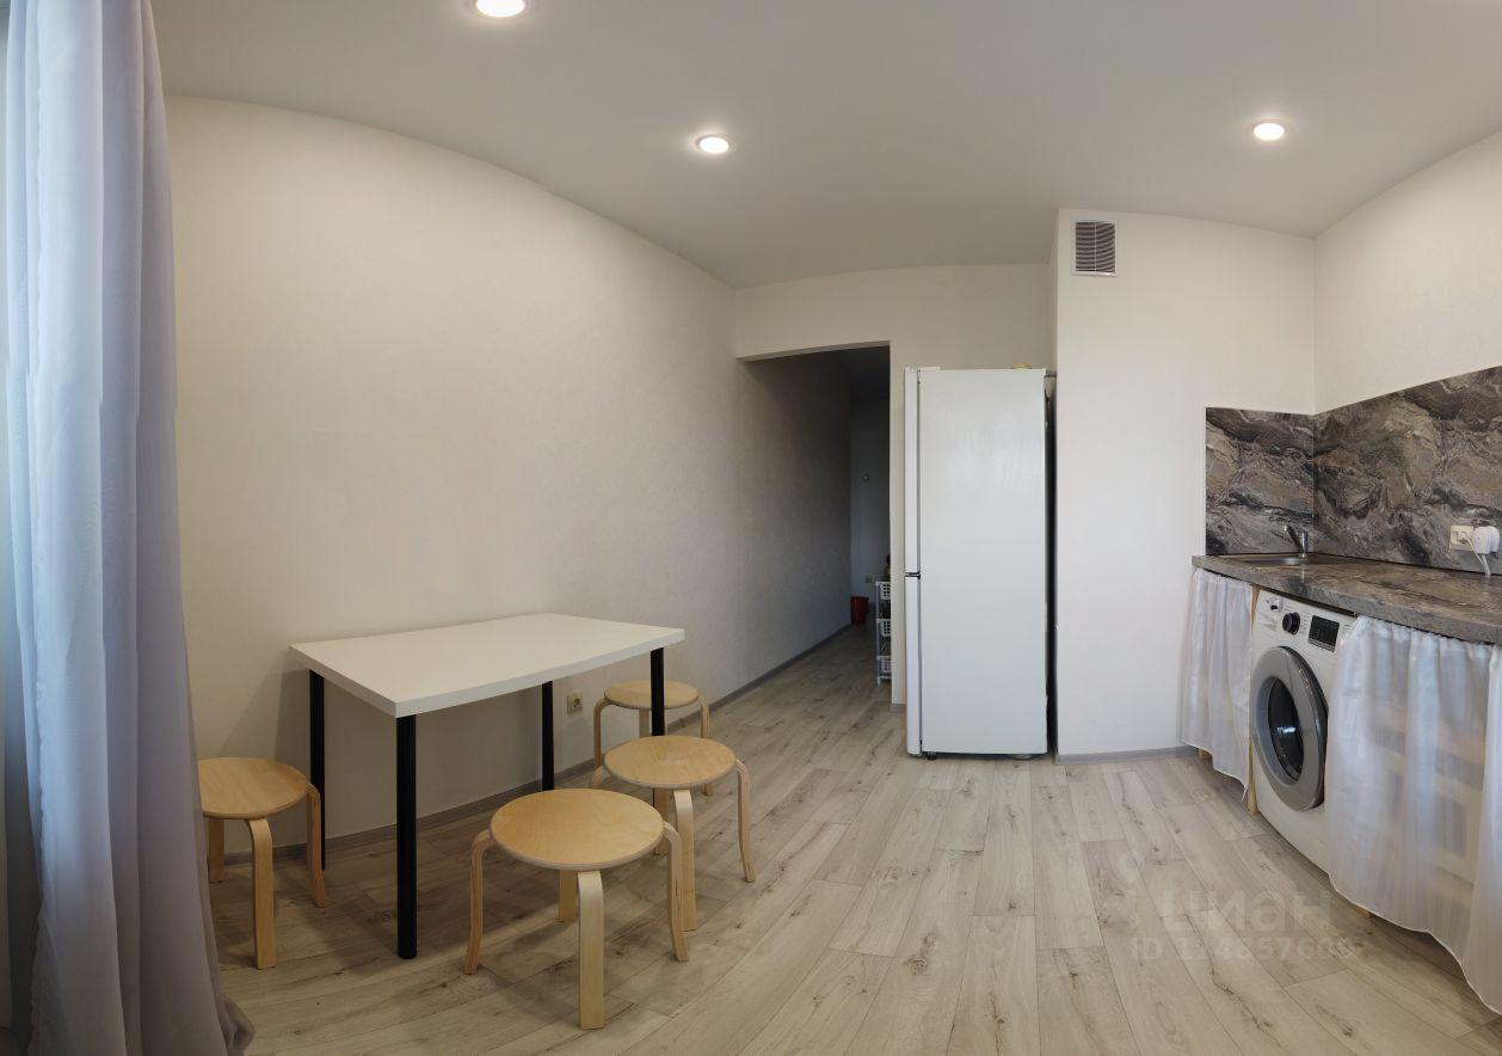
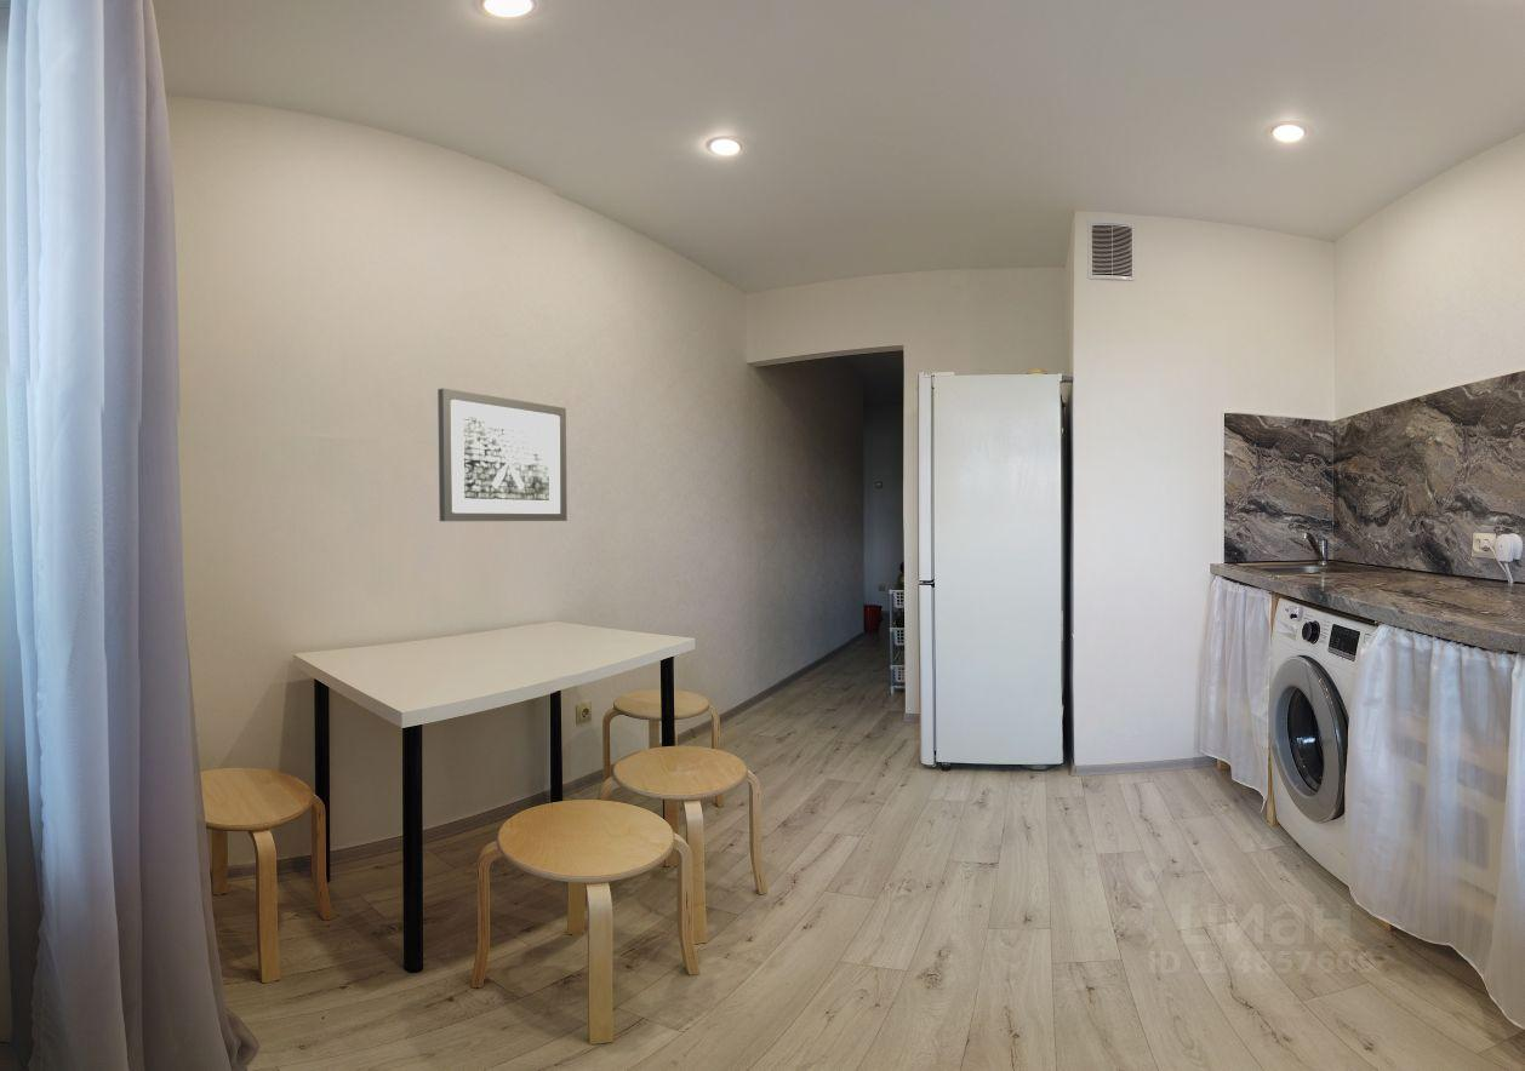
+ wall art [436,388,569,522]
